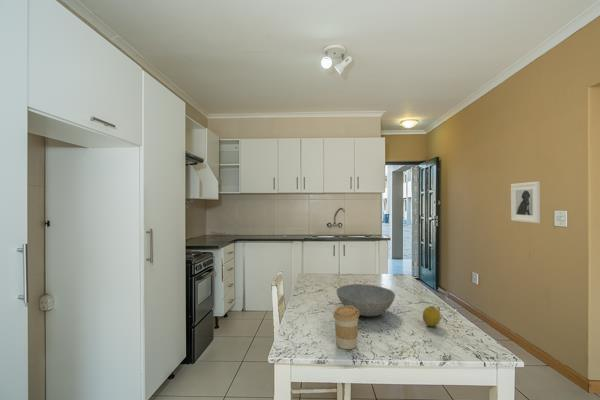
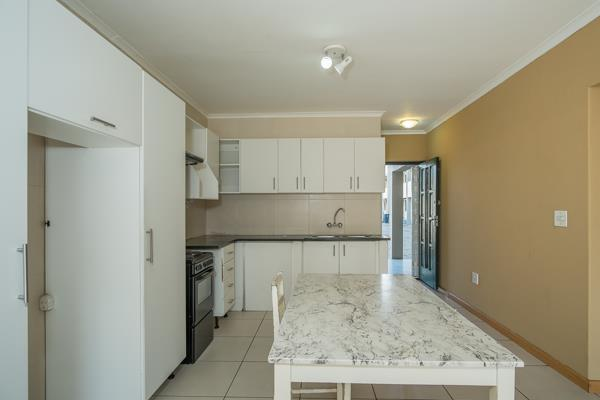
- bowl [336,283,396,317]
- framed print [510,181,541,224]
- coffee cup [332,305,360,350]
- fruit [422,305,442,327]
